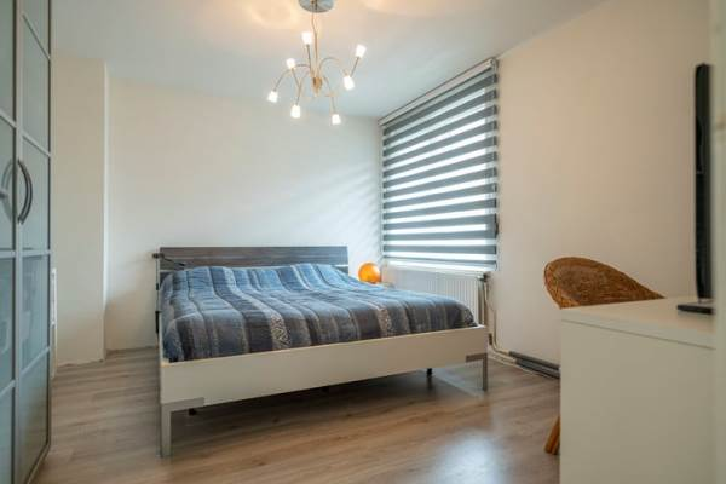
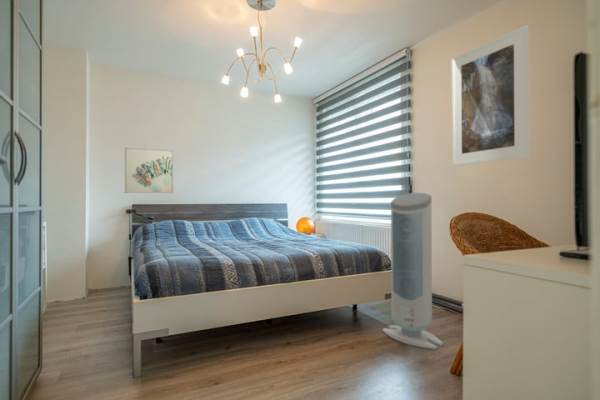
+ air purifier [381,192,444,350]
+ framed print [450,24,531,167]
+ wall art [124,146,174,194]
